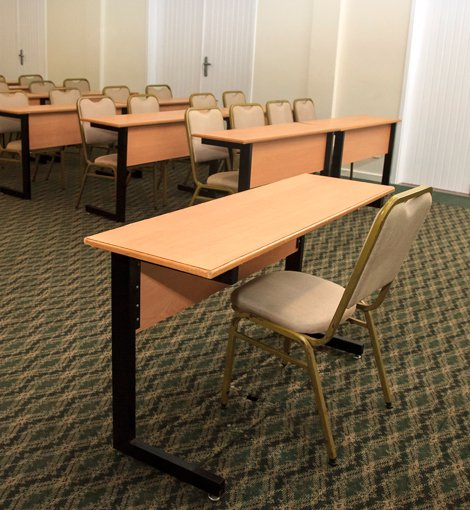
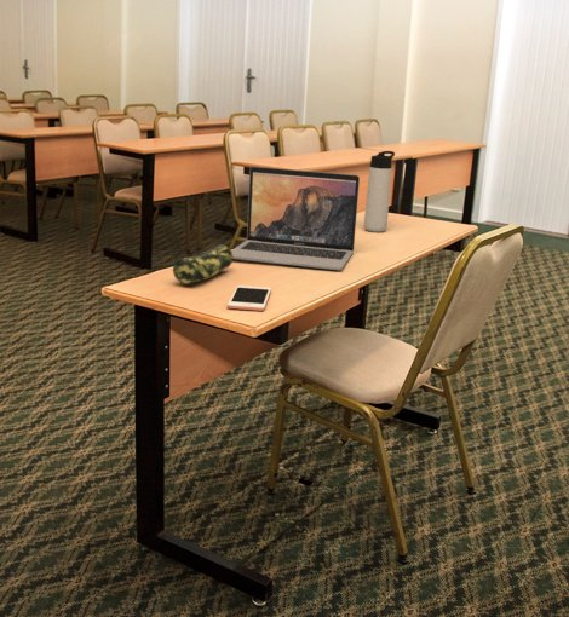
+ pencil case [172,243,234,286]
+ thermos bottle [363,150,396,233]
+ laptop [231,166,361,271]
+ cell phone [226,284,272,312]
